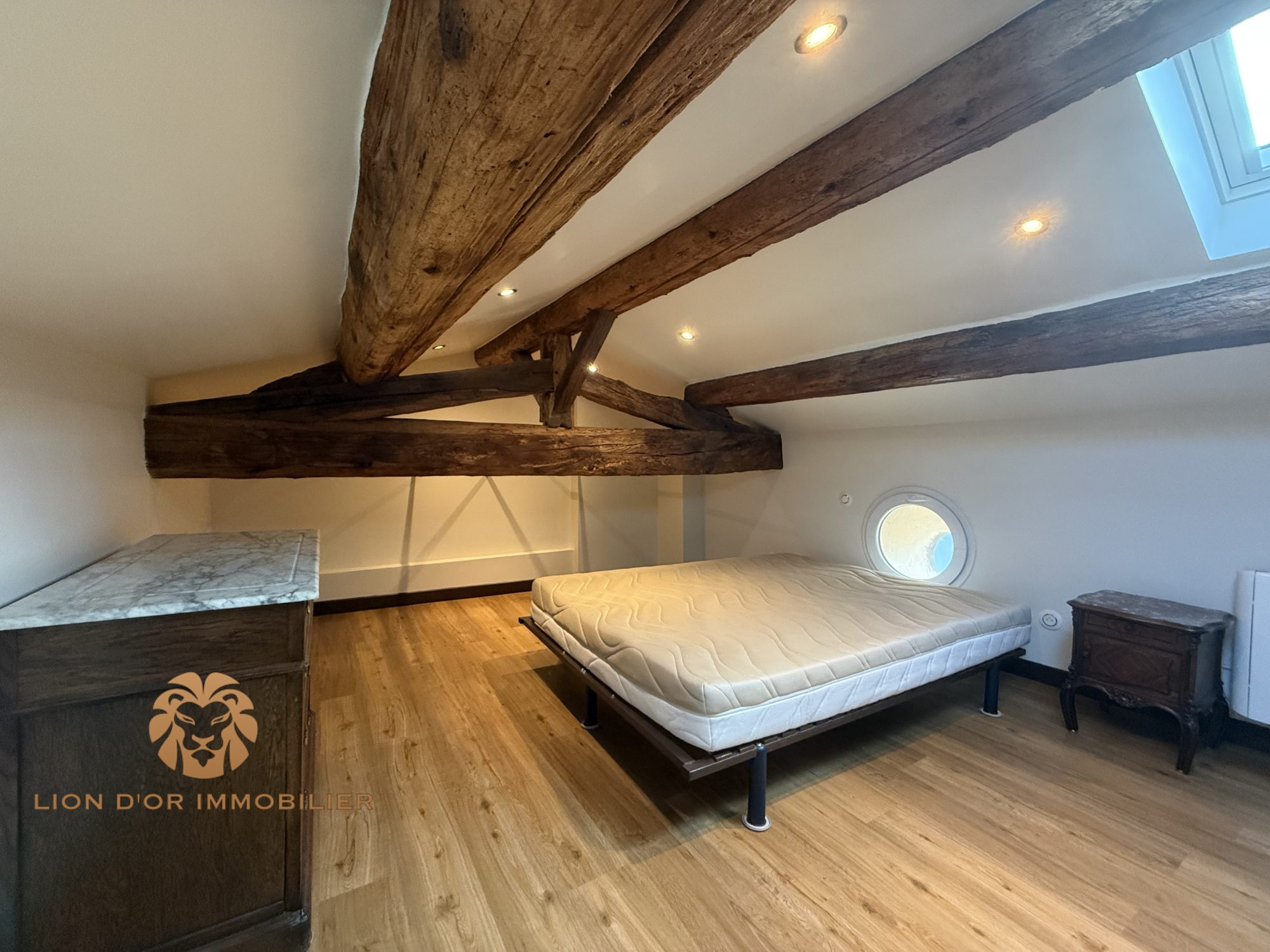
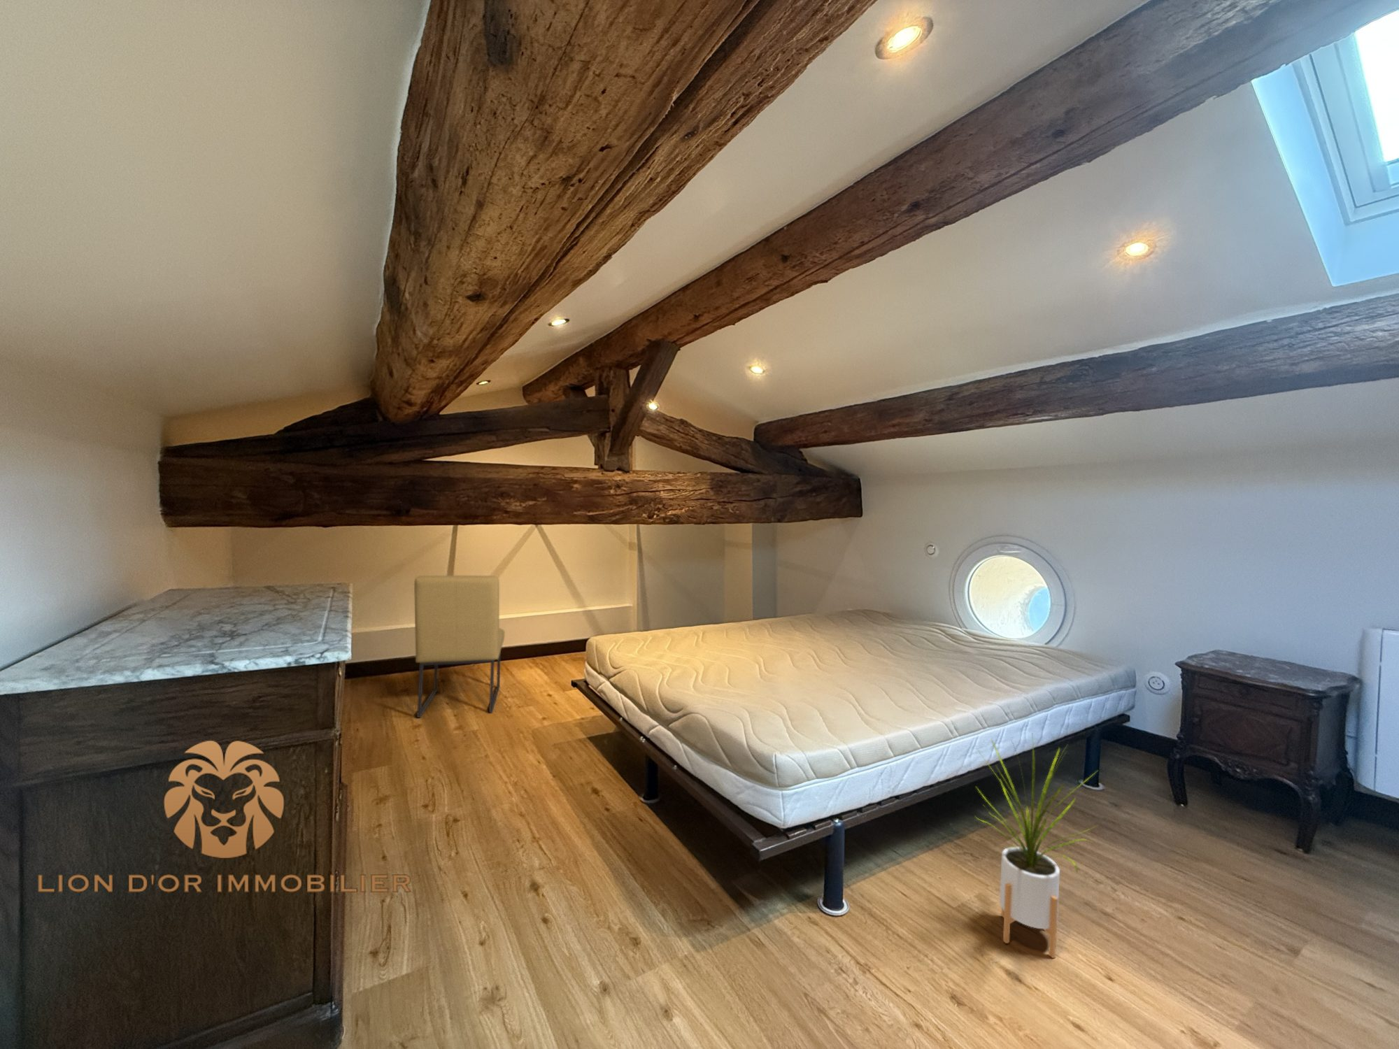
+ chair [413,575,506,718]
+ house plant [974,734,1099,959]
